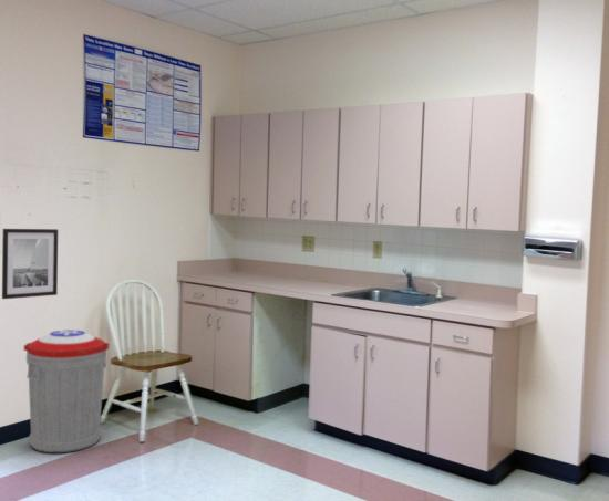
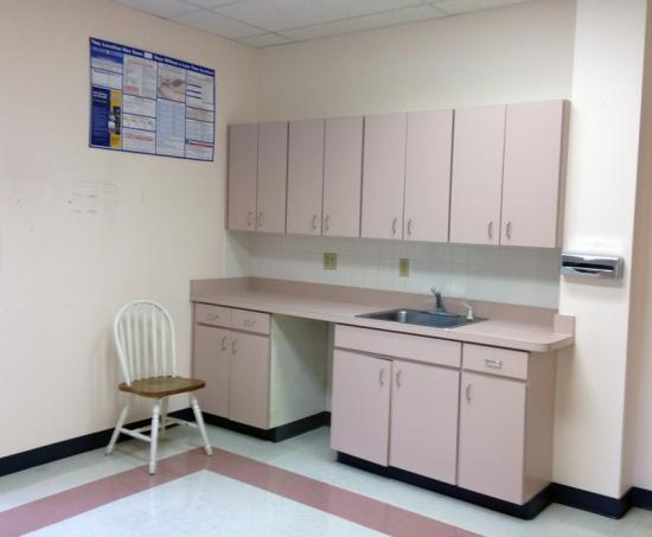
- wall art [1,228,59,300]
- trash can [22,328,111,453]
